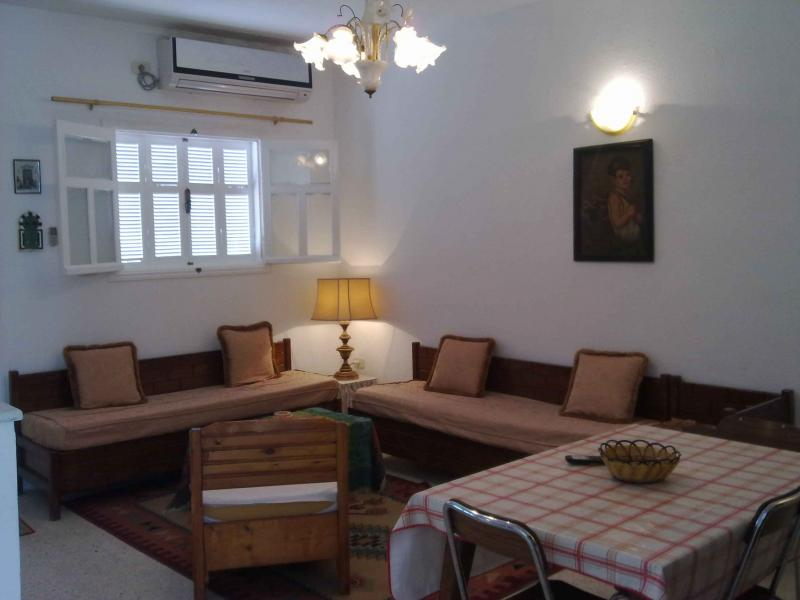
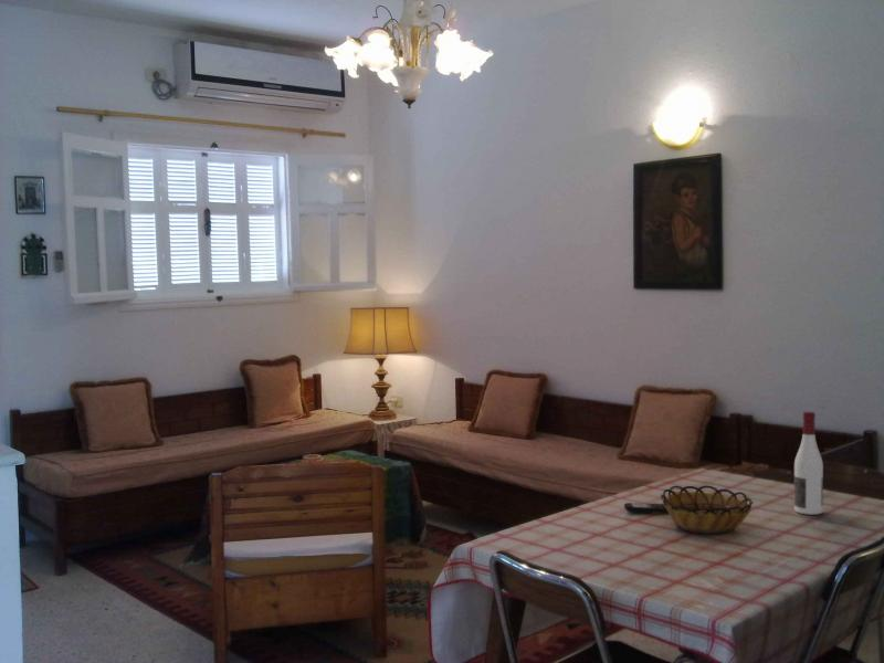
+ alcohol [793,410,824,516]
